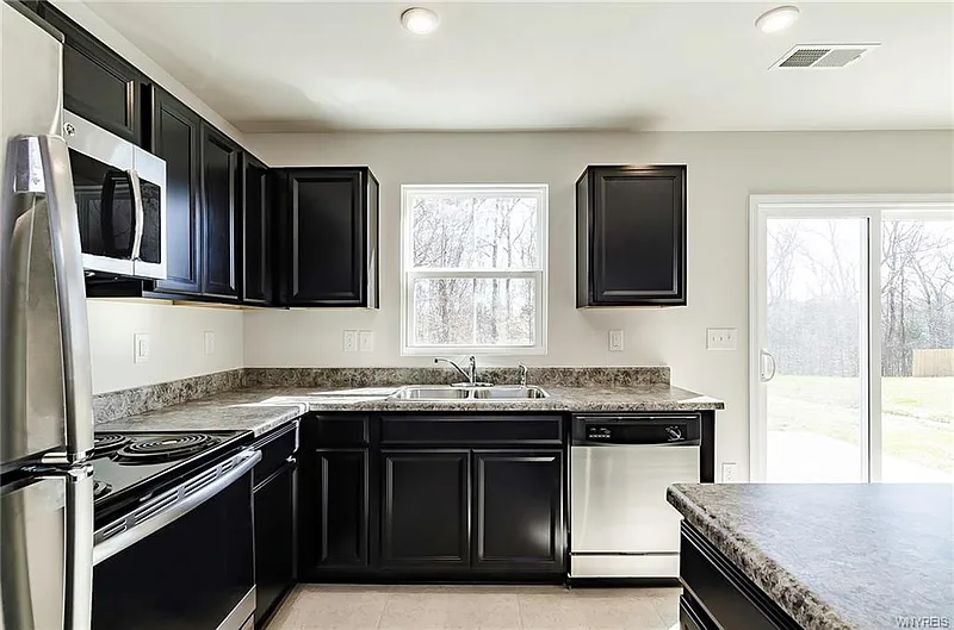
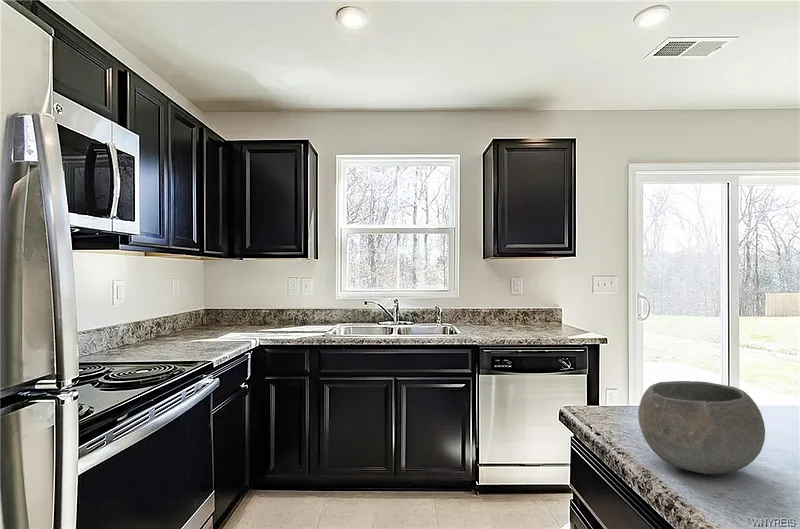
+ bowl [637,380,766,475]
